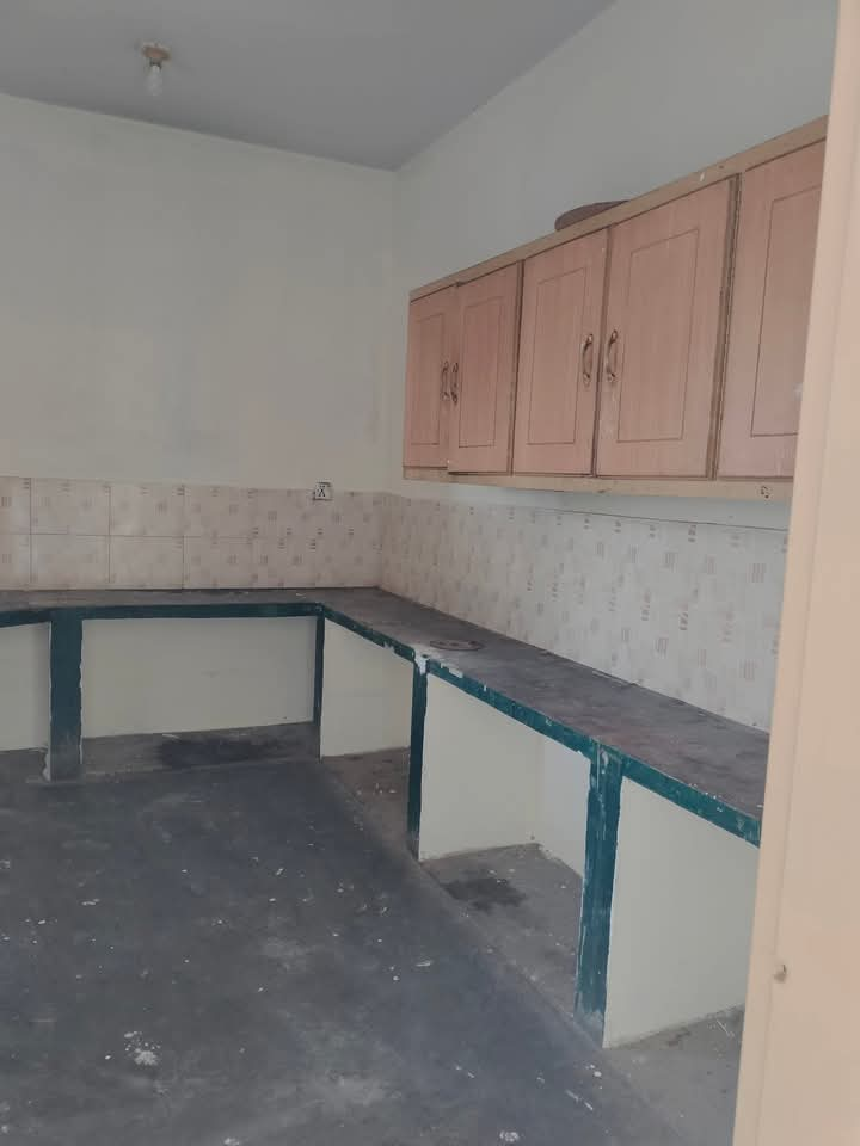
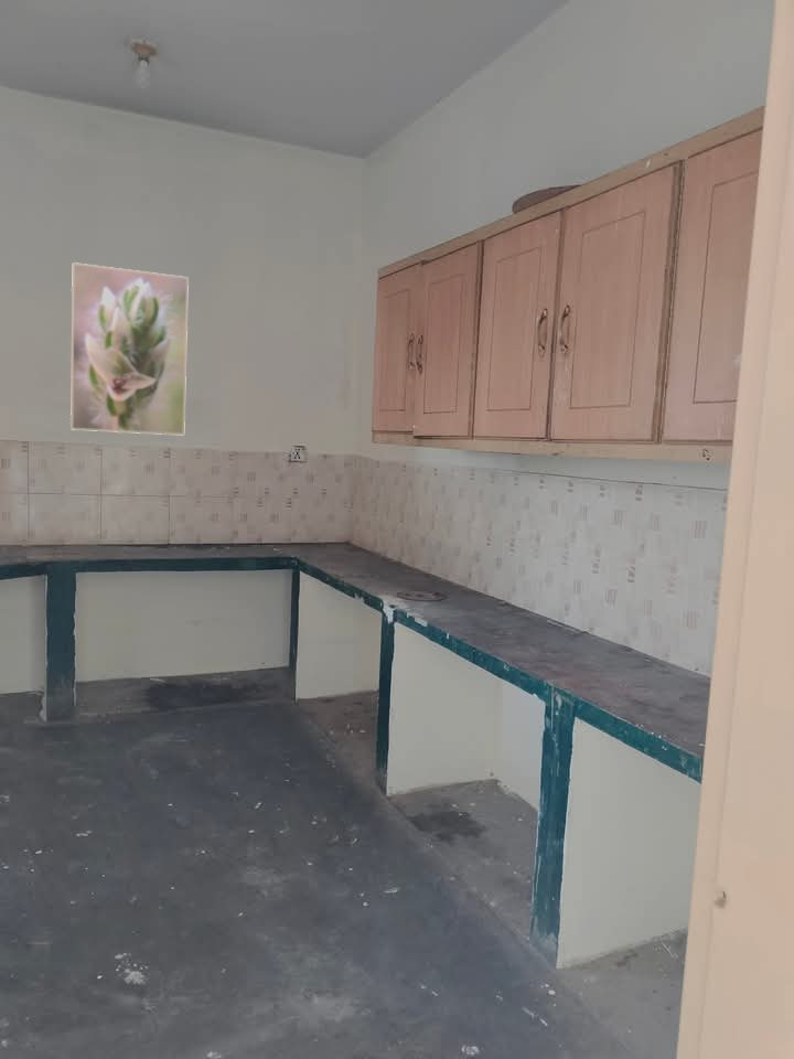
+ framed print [69,261,190,437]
